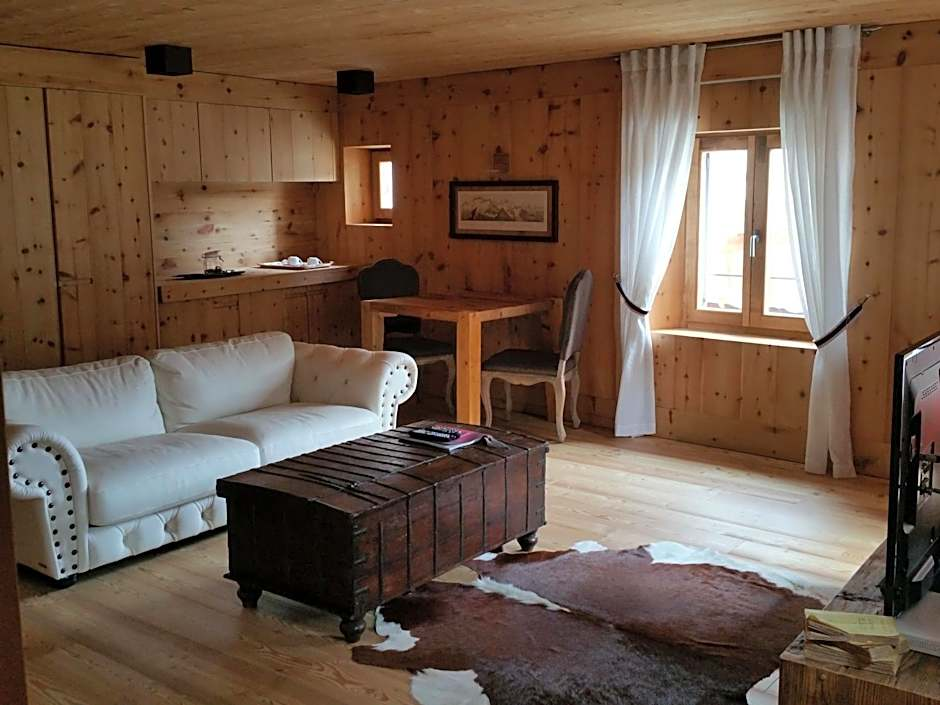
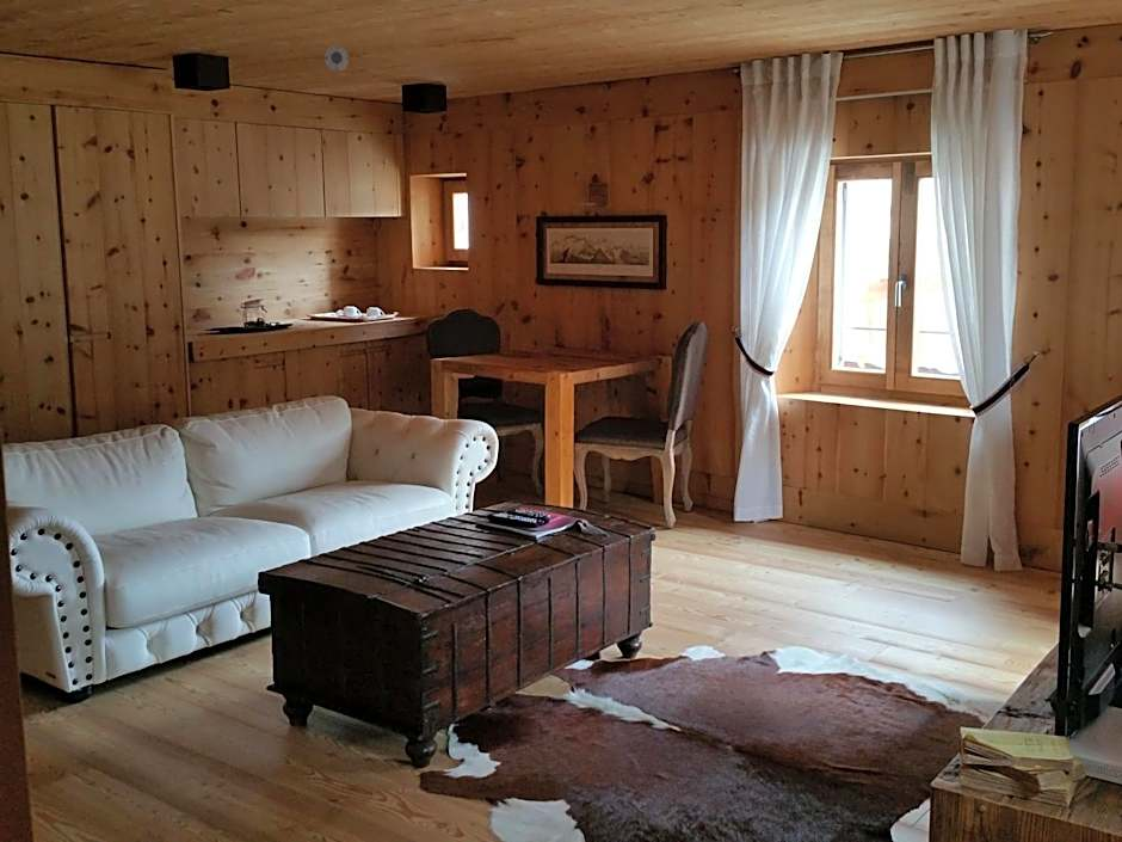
+ smoke detector [323,45,350,72]
